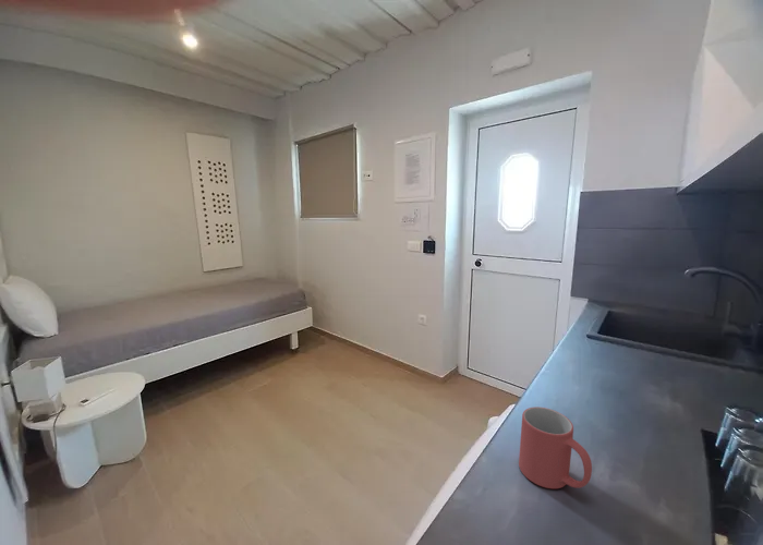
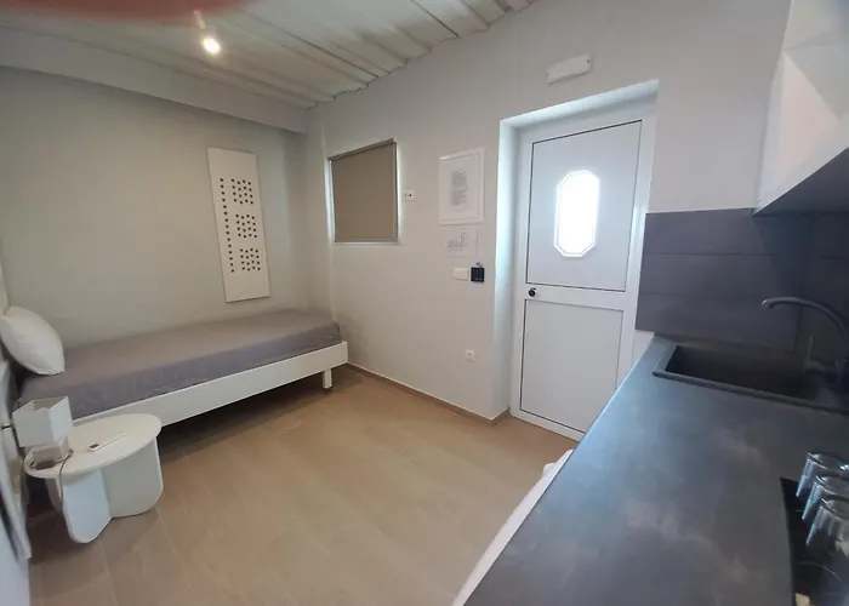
- mug [518,407,593,489]
